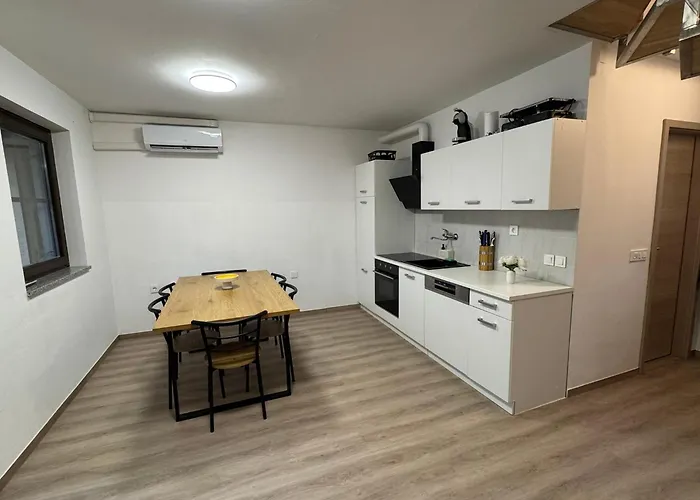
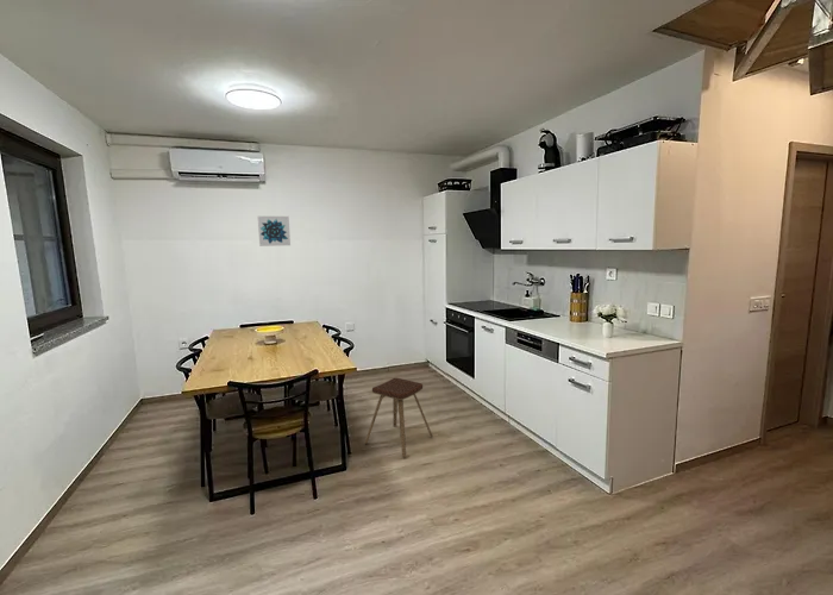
+ wall art [257,215,292,248]
+ music stool [363,377,434,459]
